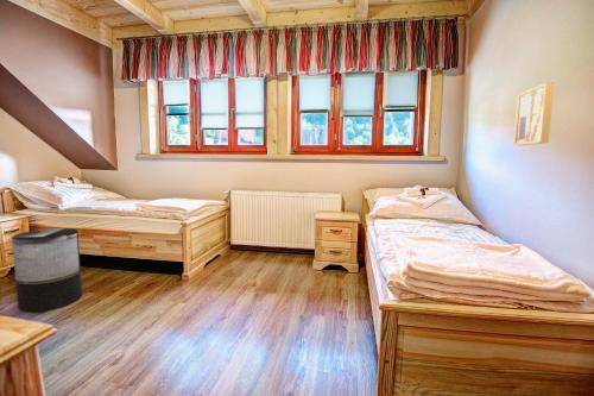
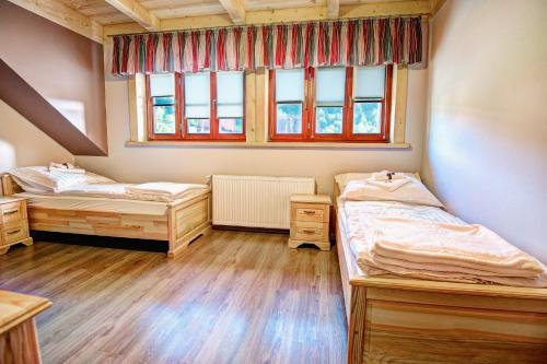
- trash can [11,227,83,313]
- wall art [512,81,555,146]
